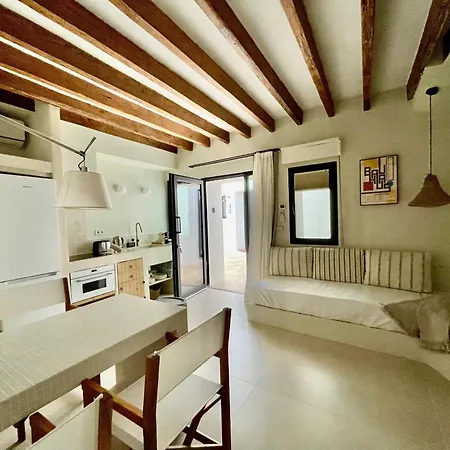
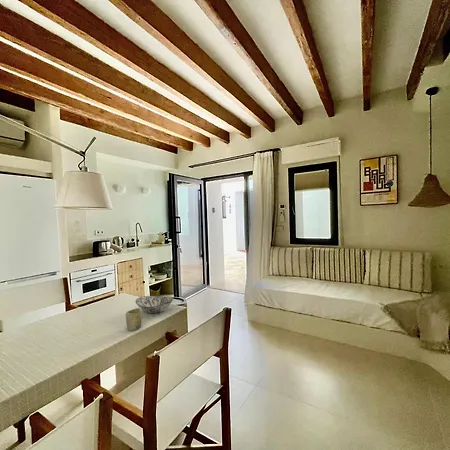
+ decorative bowl [135,295,175,314]
+ cup [125,307,143,332]
